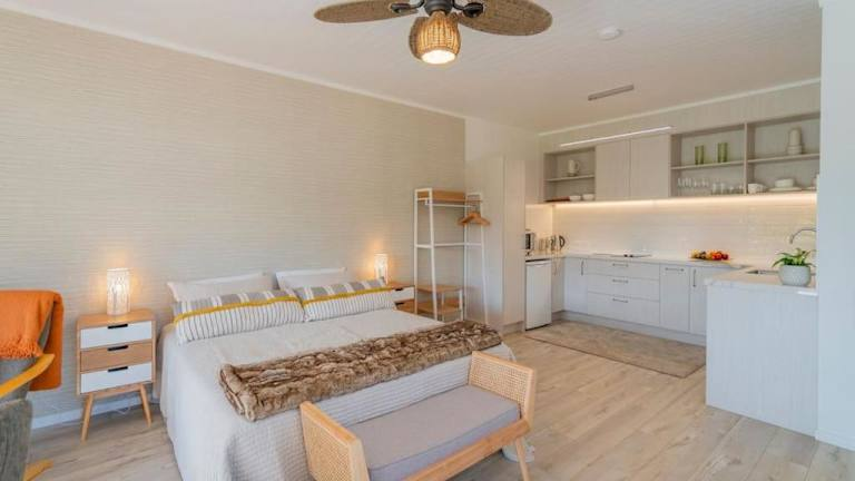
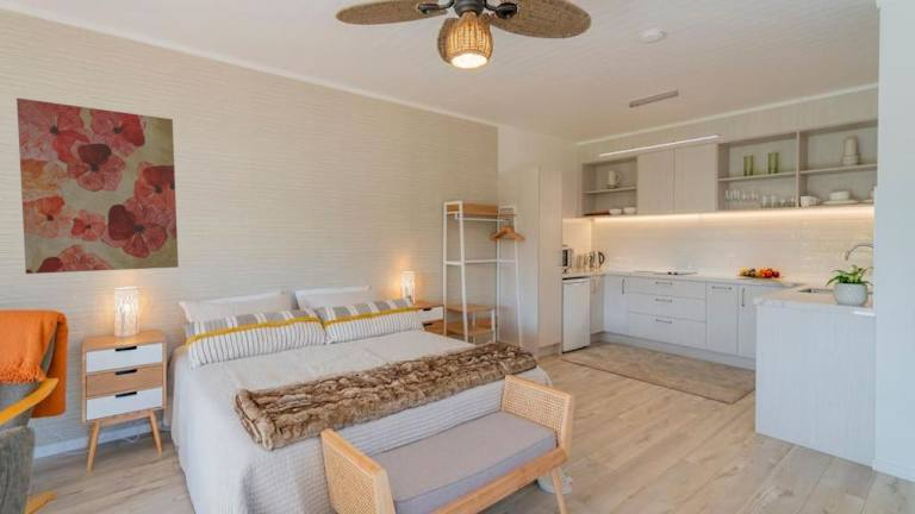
+ wall art [15,96,180,275]
